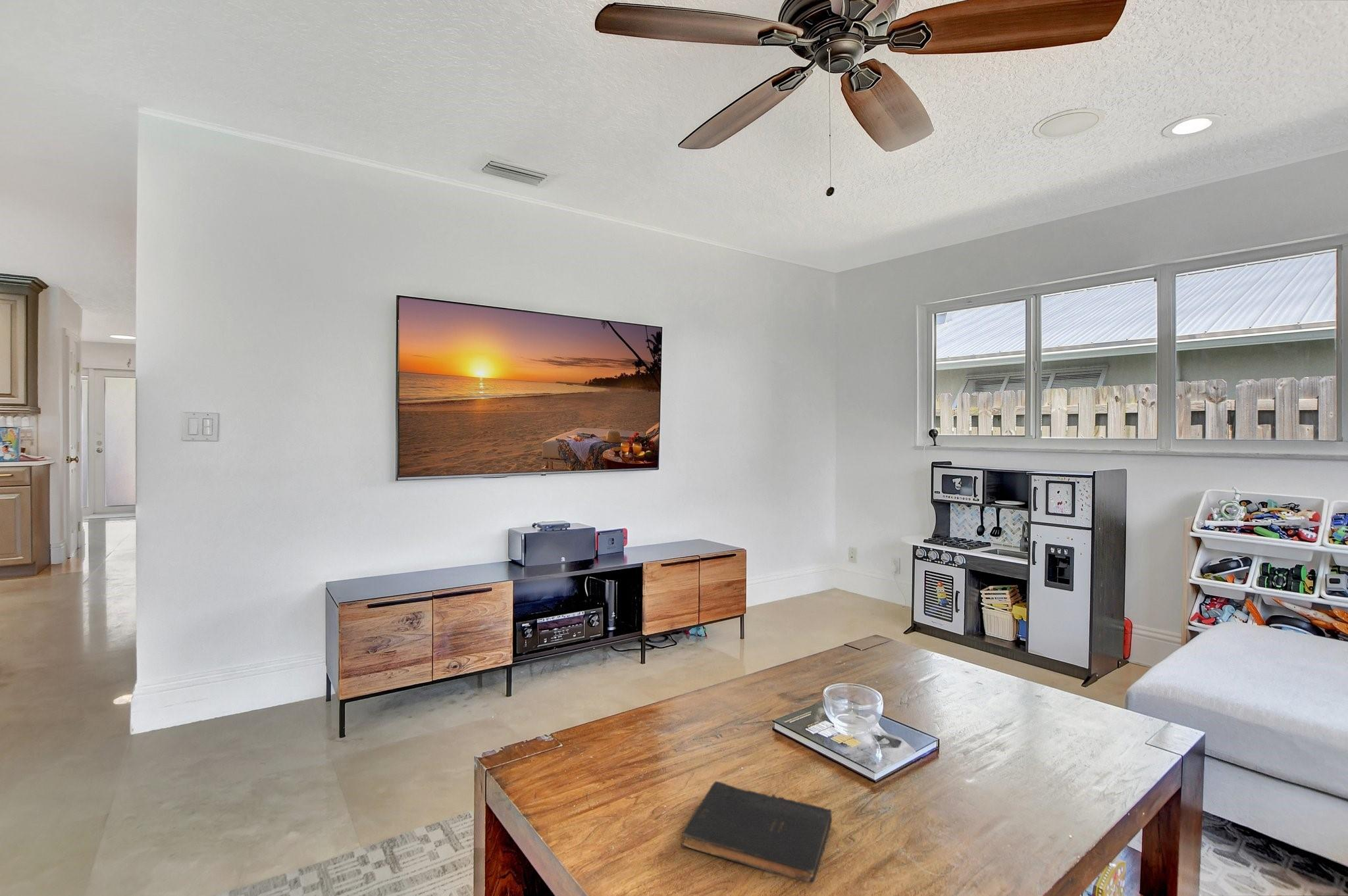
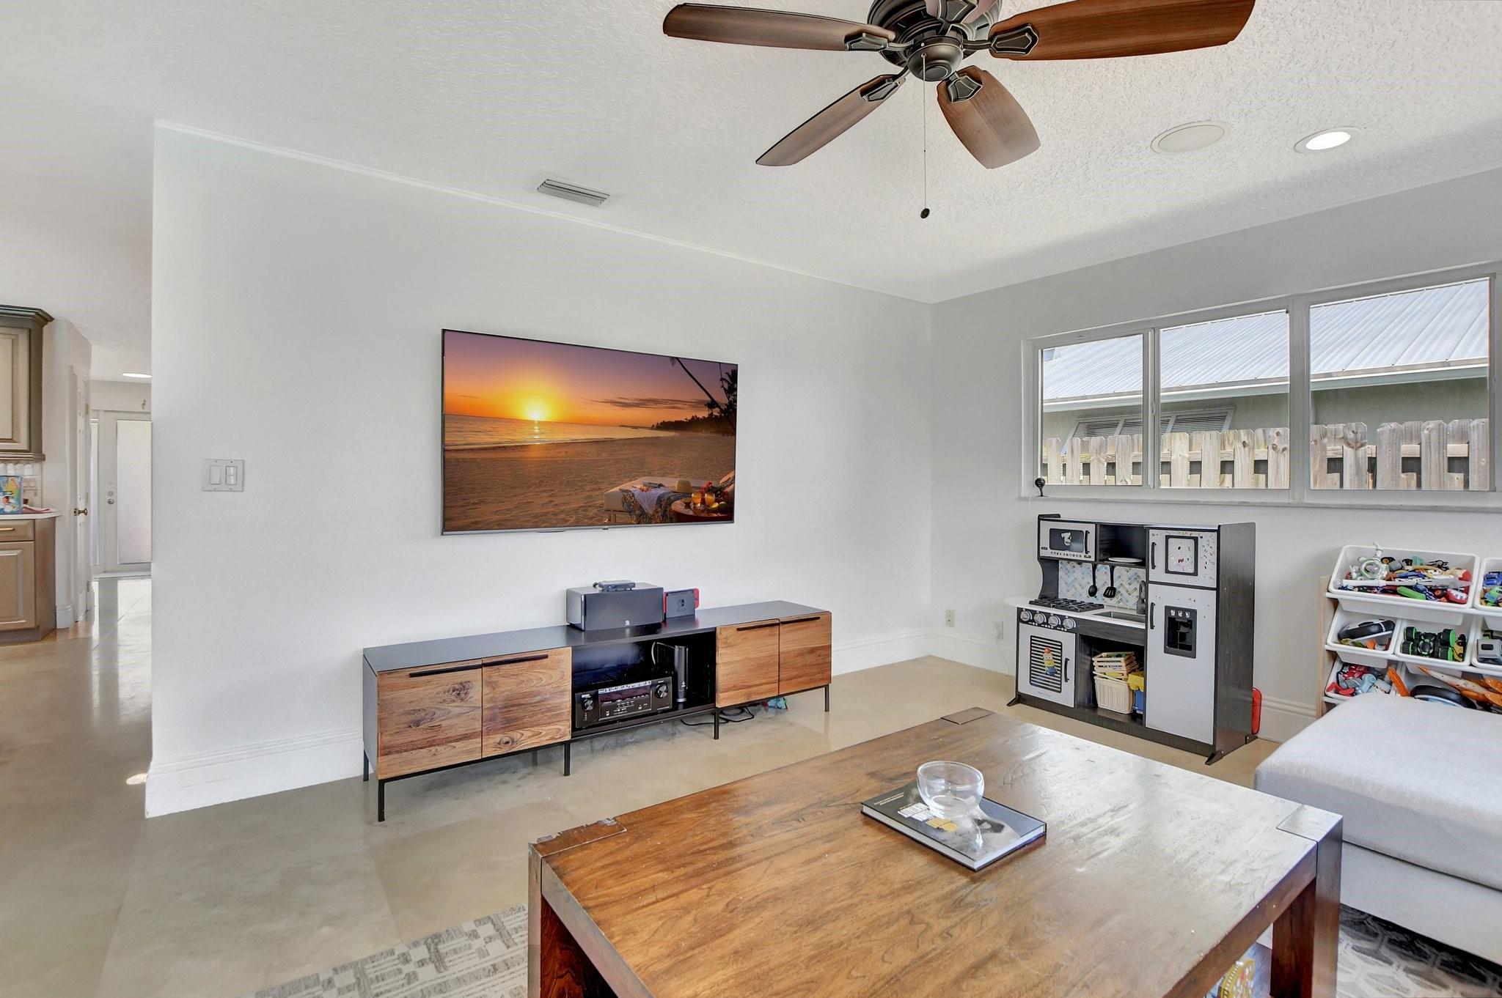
- book [681,780,833,884]
